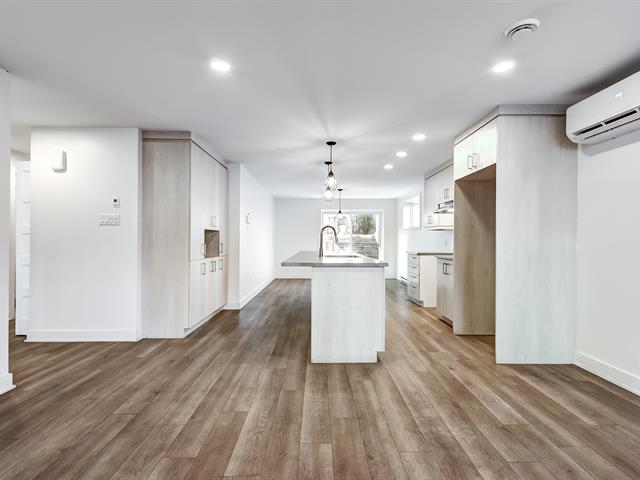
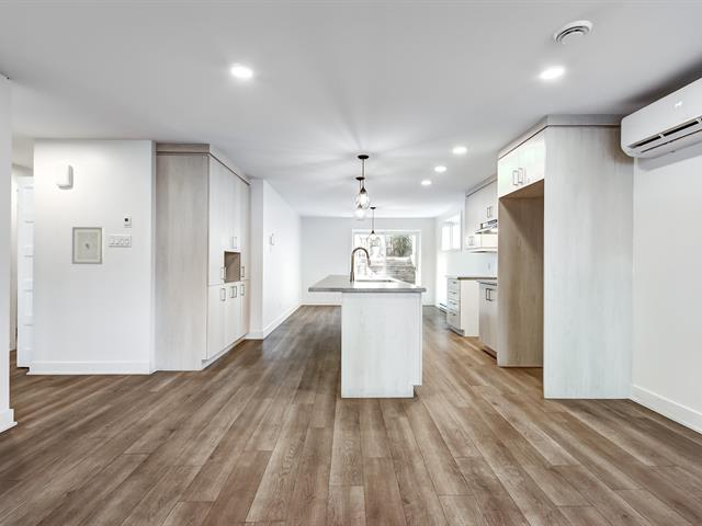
+ wall art [71,226,105,265]
